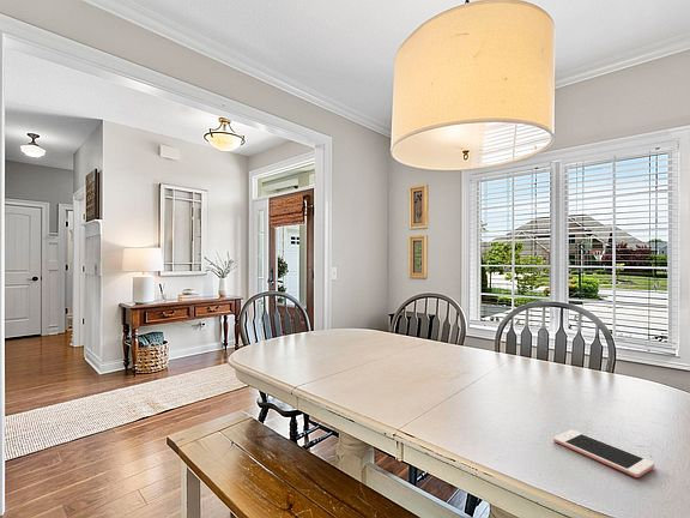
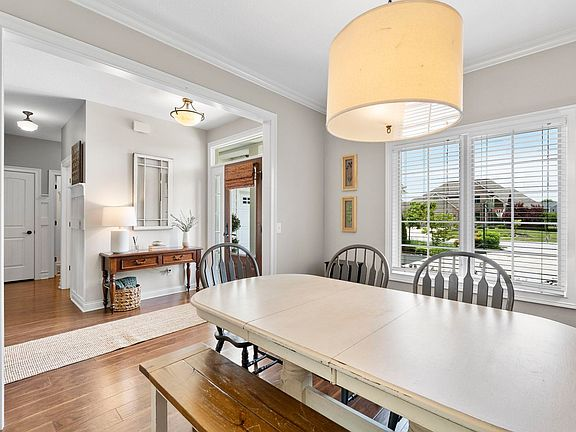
- cell phone [552,429,655,478]
